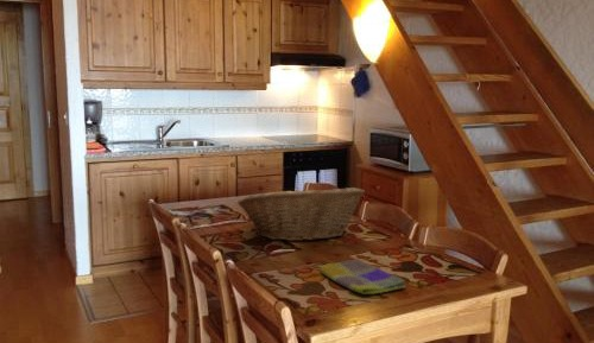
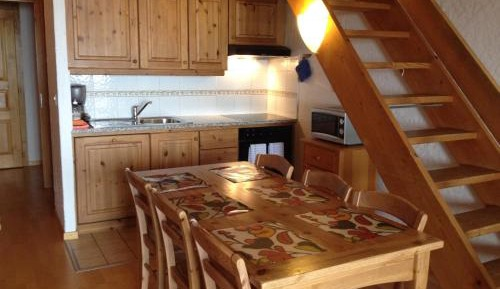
- dish towel [318,258,407,296]
- fruit basket [236,184,366,242]
